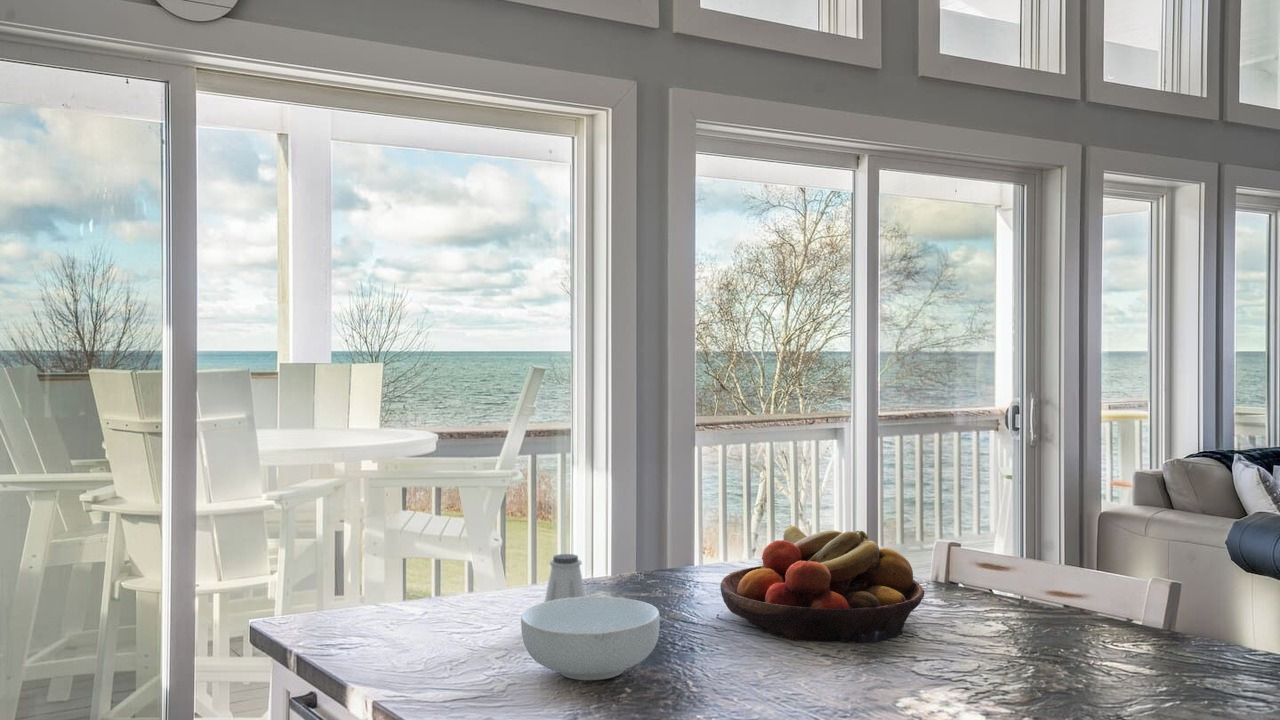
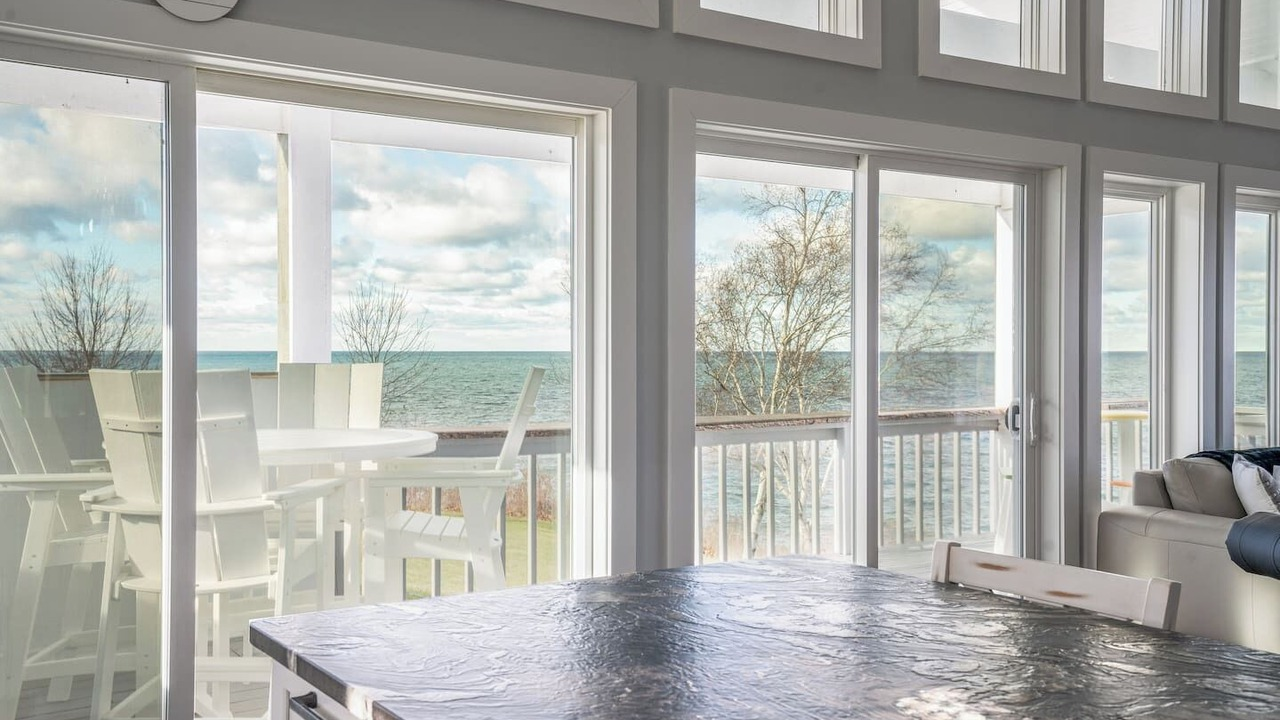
- fruit bowl [719,524,926,644]
- cereal bowl [520,596,661,681]
- saltshaker [544,553,587,602]
